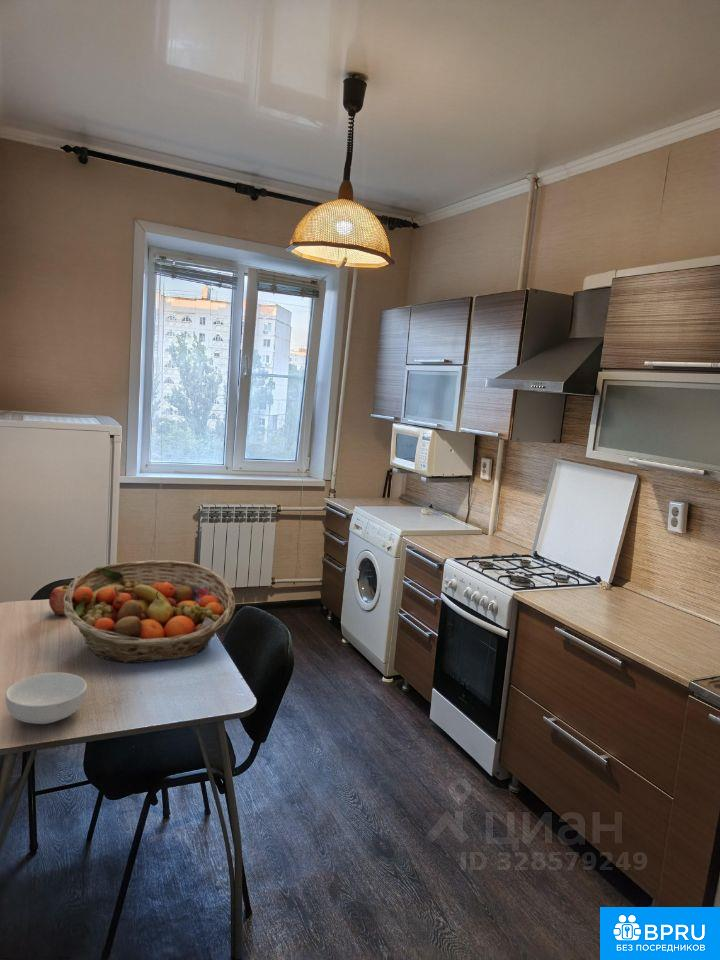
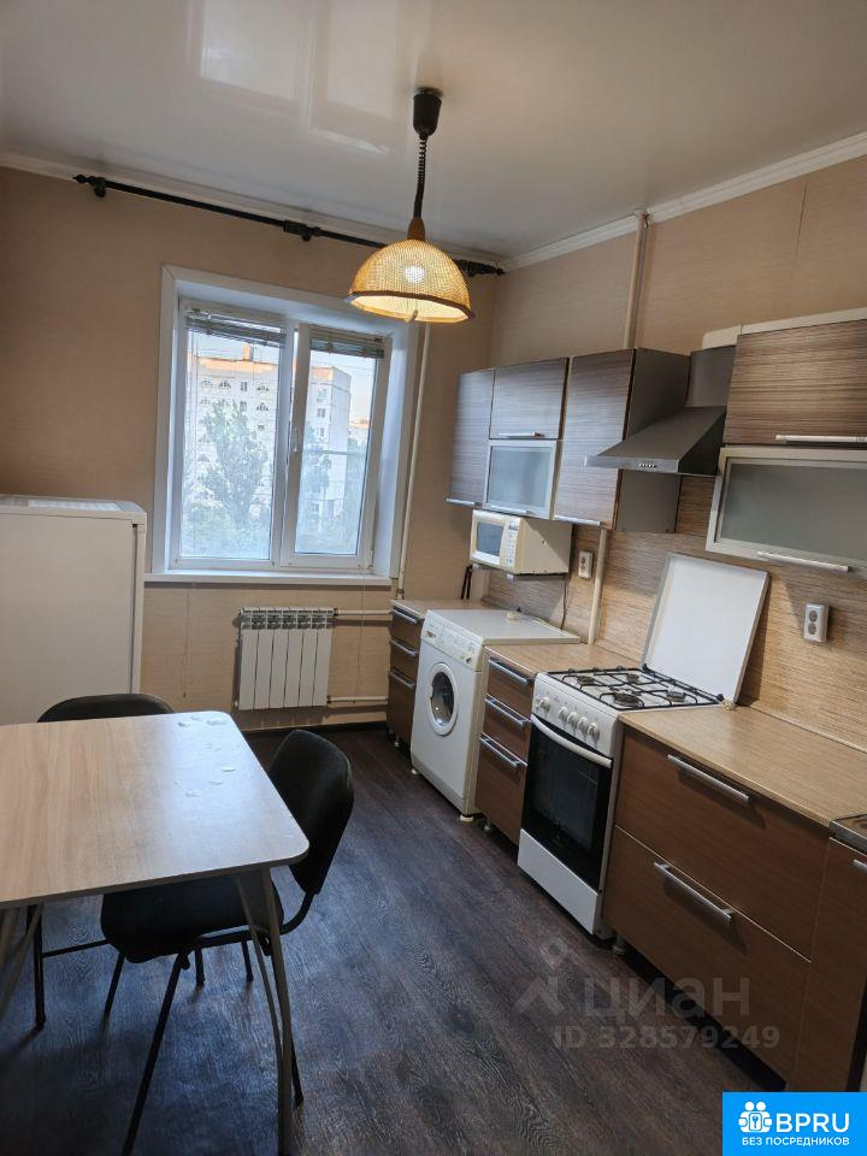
- cereal bowl [5,672,88,725]
- fruit basket [63,559,236,664]
- apple [48,584,73,616]
